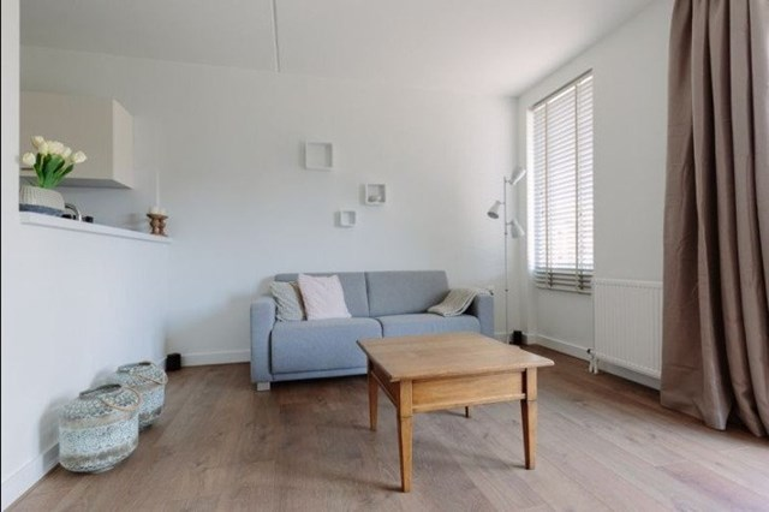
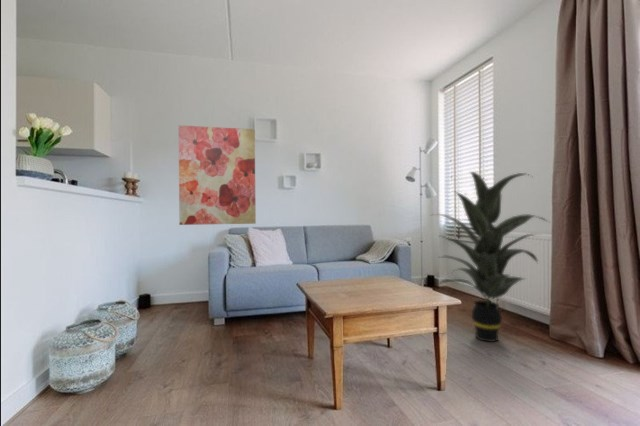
+ wall art [178,124,257,226]
+ indoor plant [428,171,550,343]
